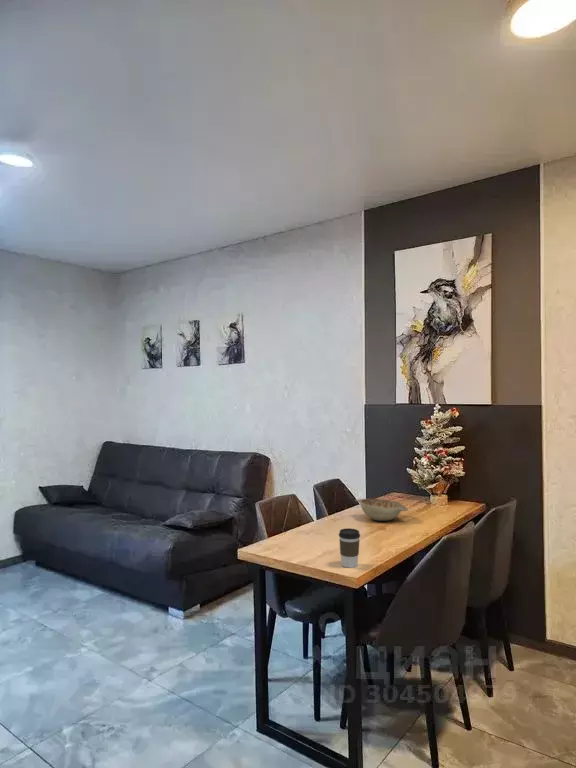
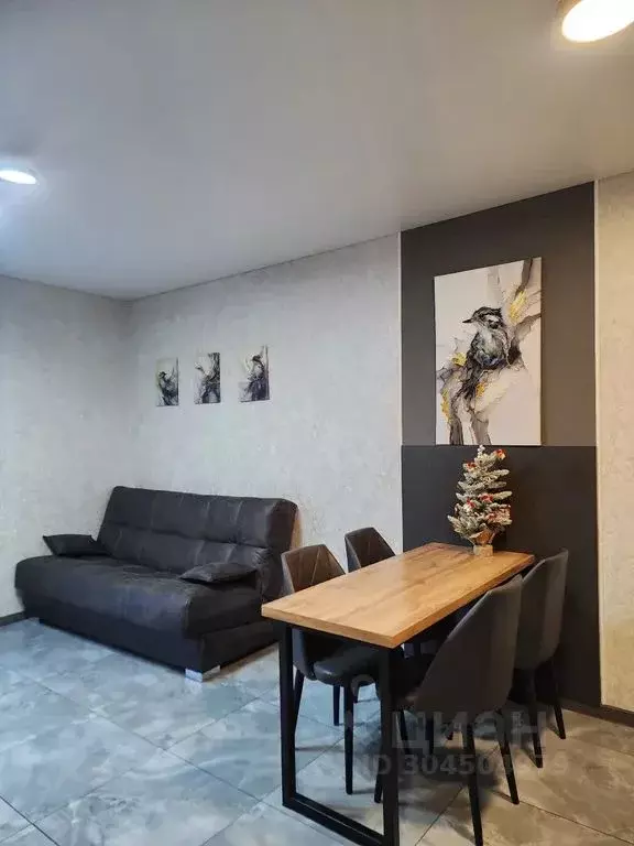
- decorative bowl [355,498,409,522]
- coffee cup [338,527,361,569]
